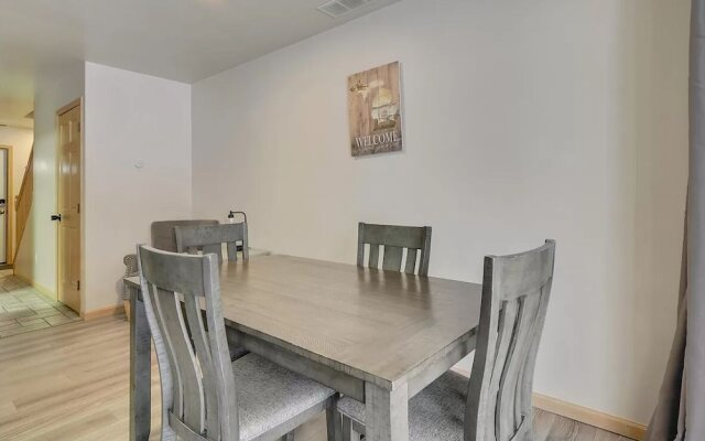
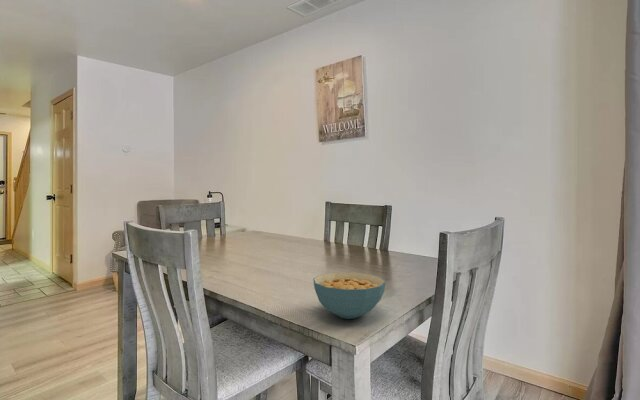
+ cereal bowl [312,271,387,320]
